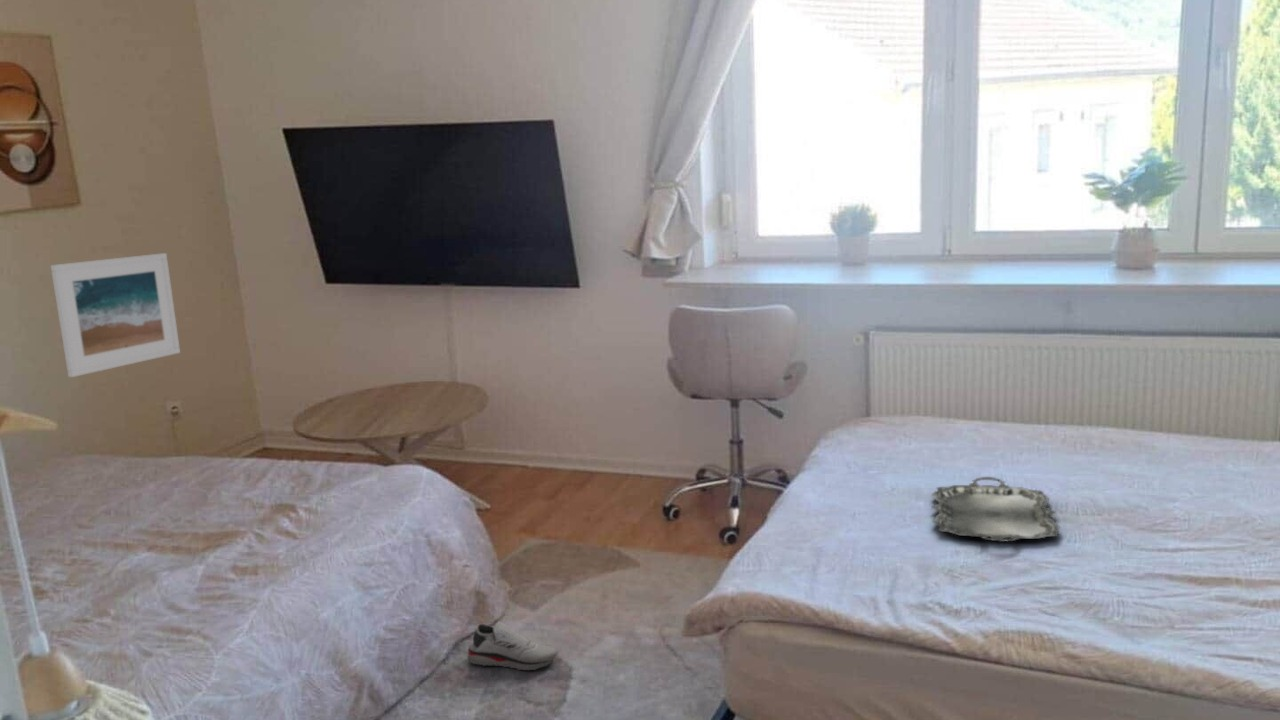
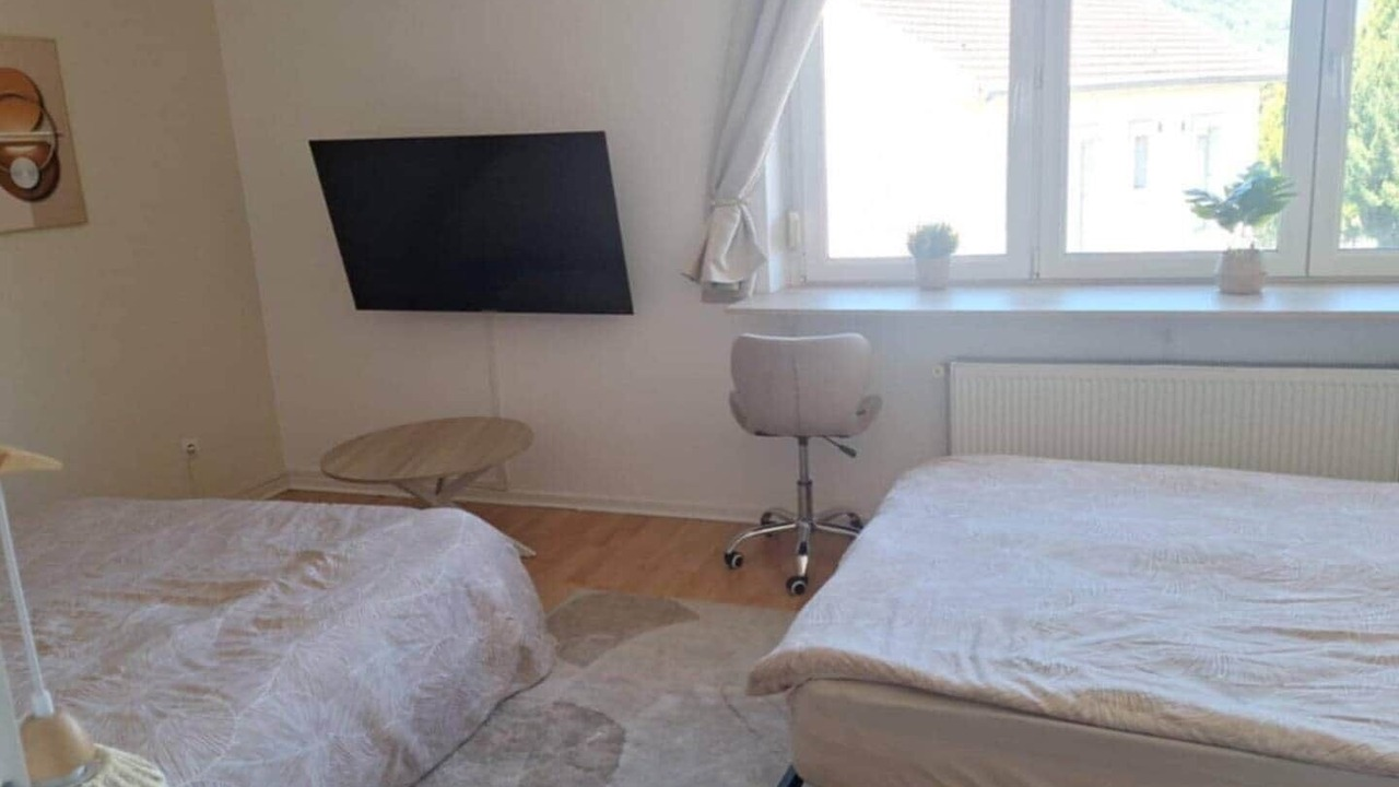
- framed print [50,252,181,378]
- serving tray [930,476,1061,543]
- shoe [466,620,559,671]
